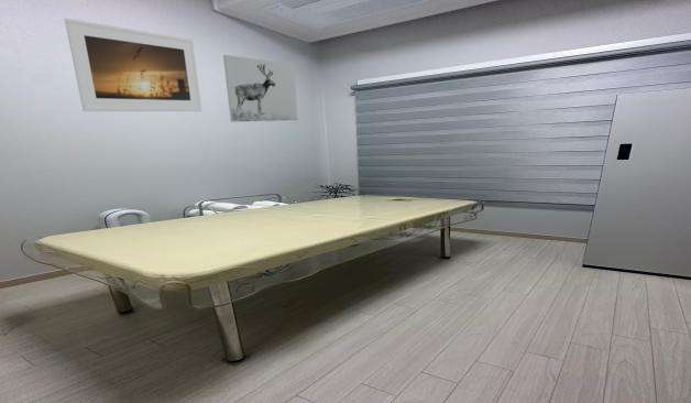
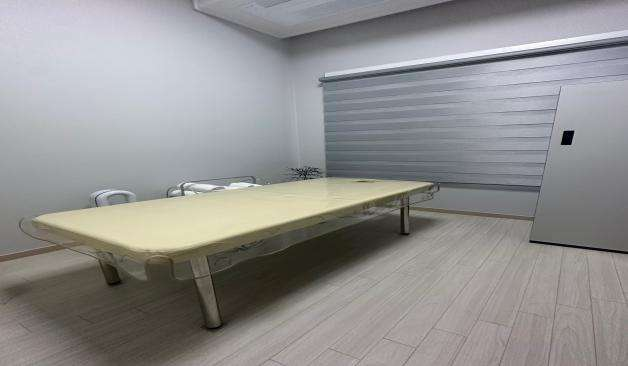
- wall art [222,54,299,123]
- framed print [64,18,202,112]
